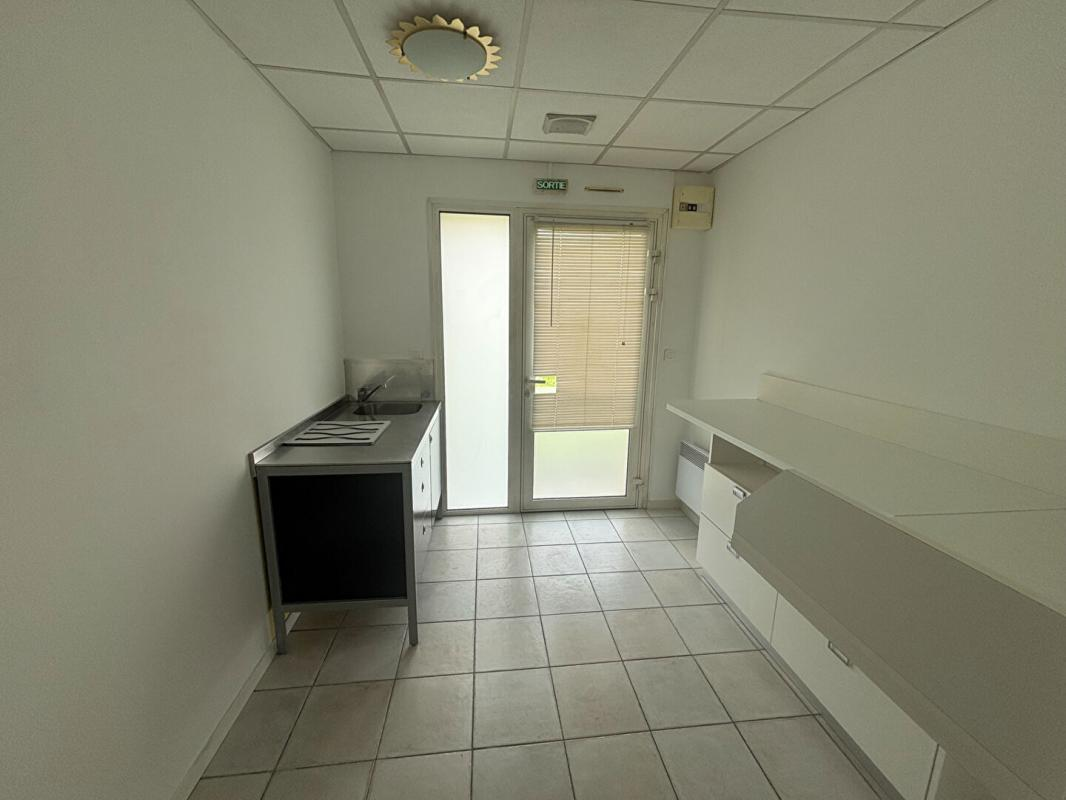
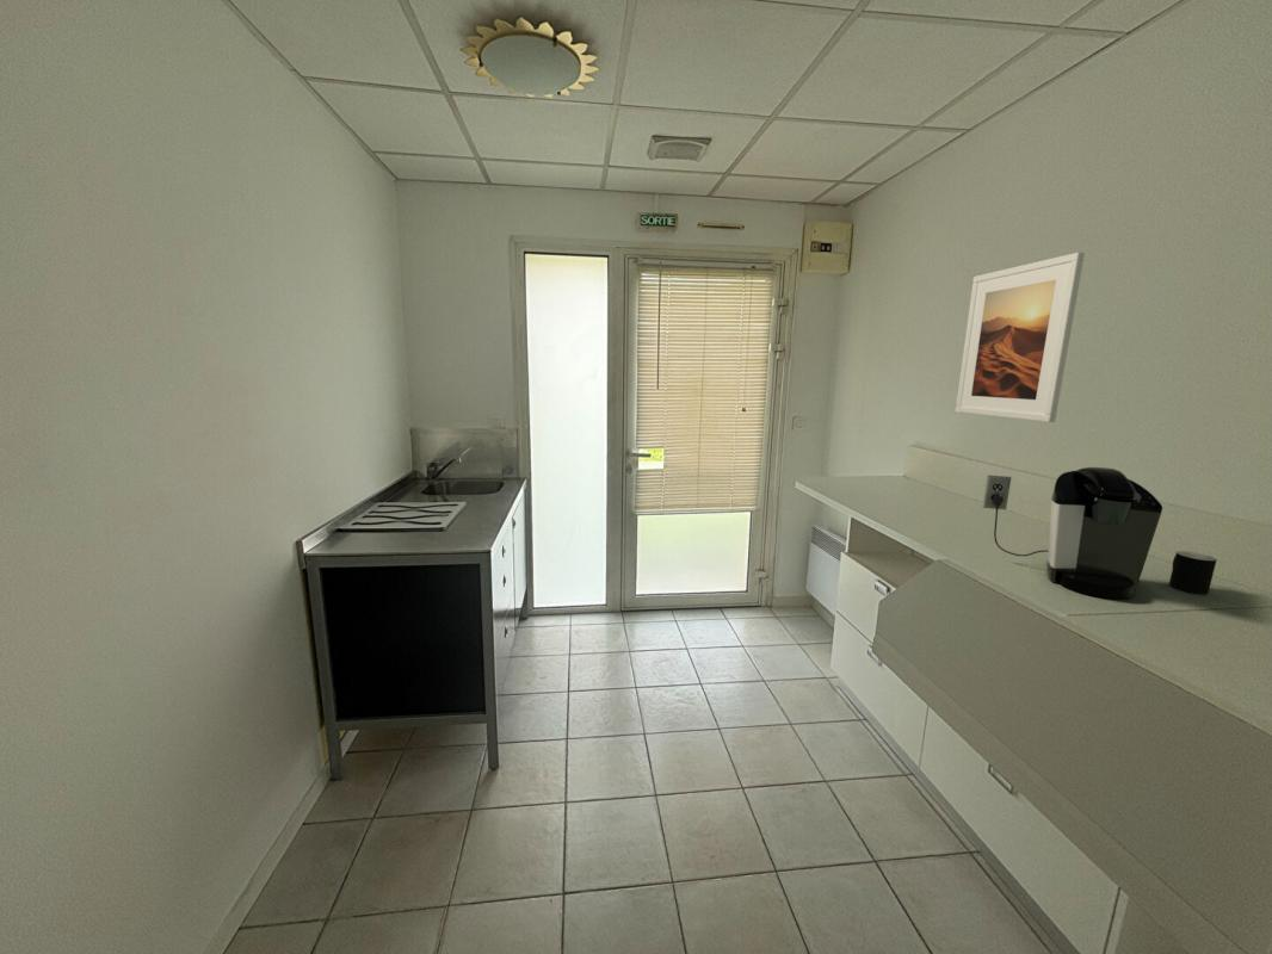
+ coffee maker [981,466,1163,600]
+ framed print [955,252,1086,423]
+ cup [1168,550,1218,595]
